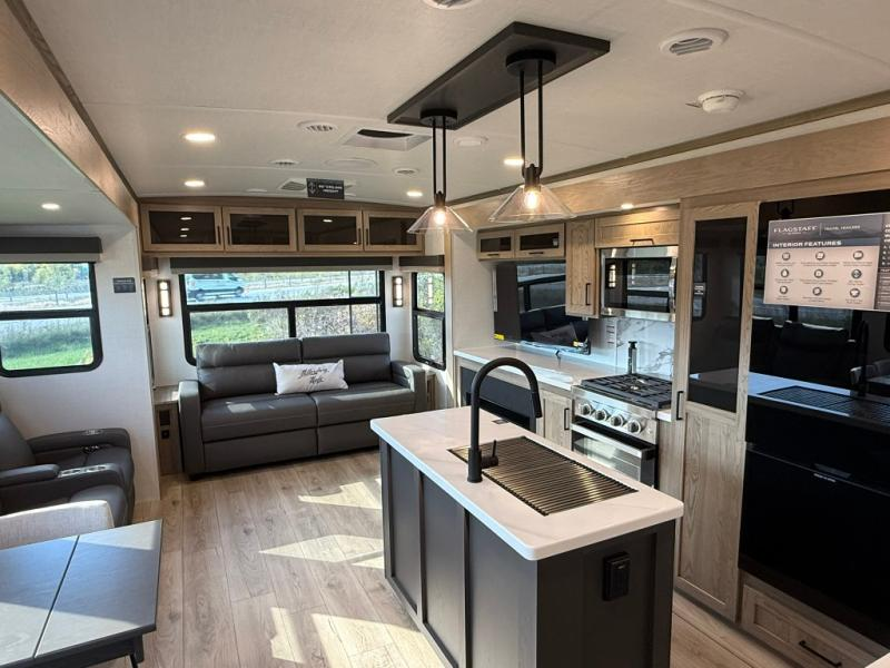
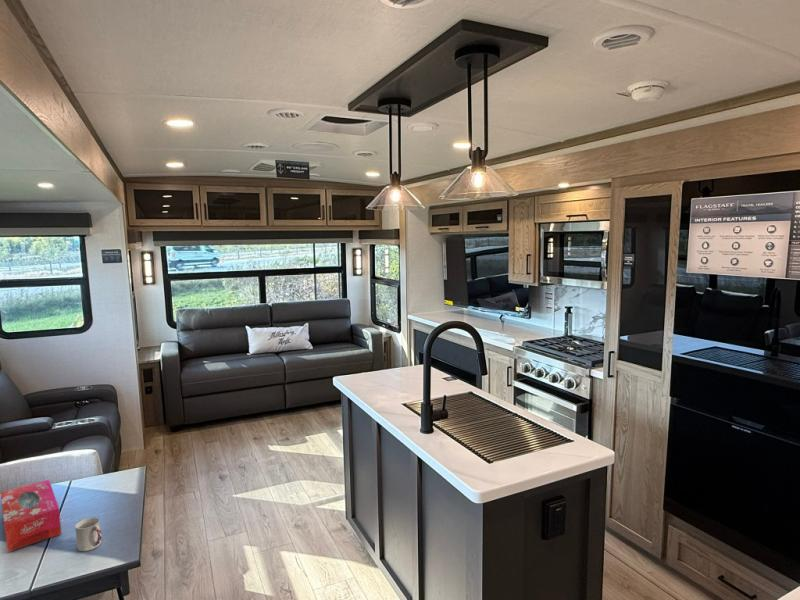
+ cup [74,516,103,552]
+ tissue box [0,479,63,553]
